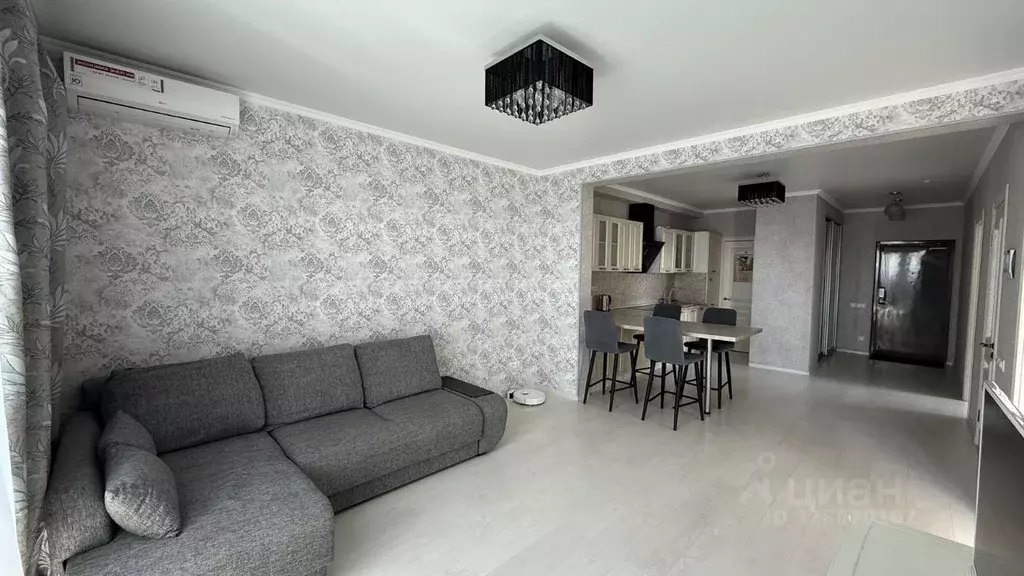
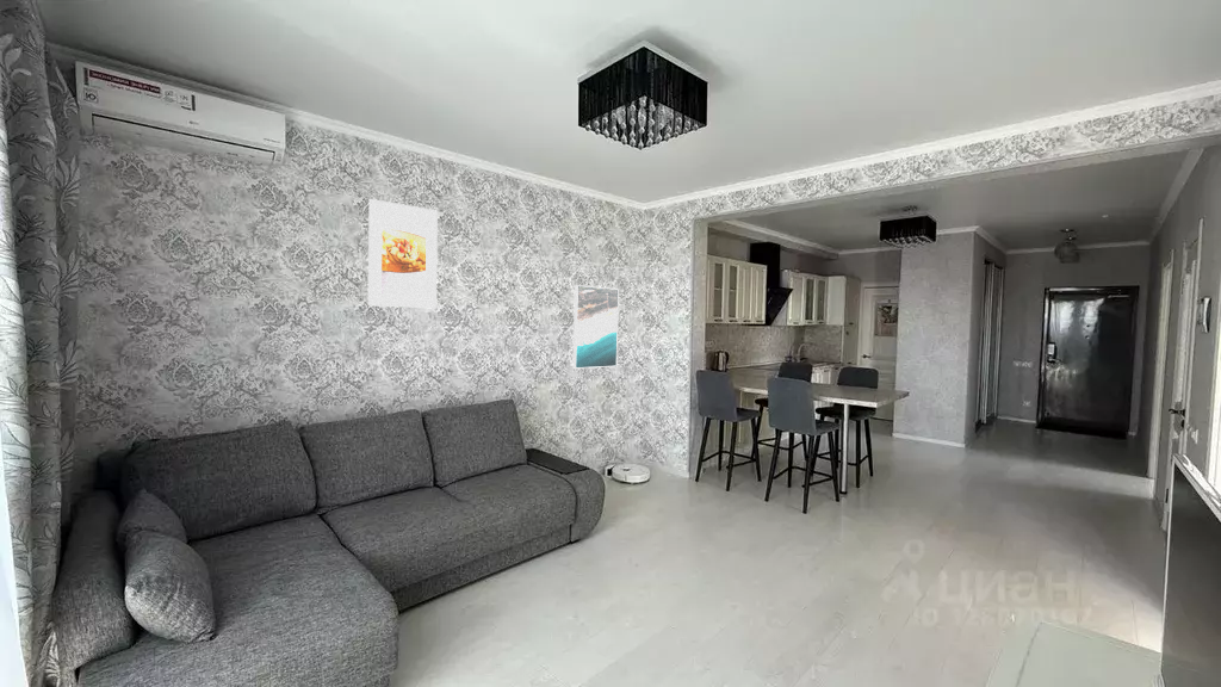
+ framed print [572,284,620,370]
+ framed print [367,198,439,310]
